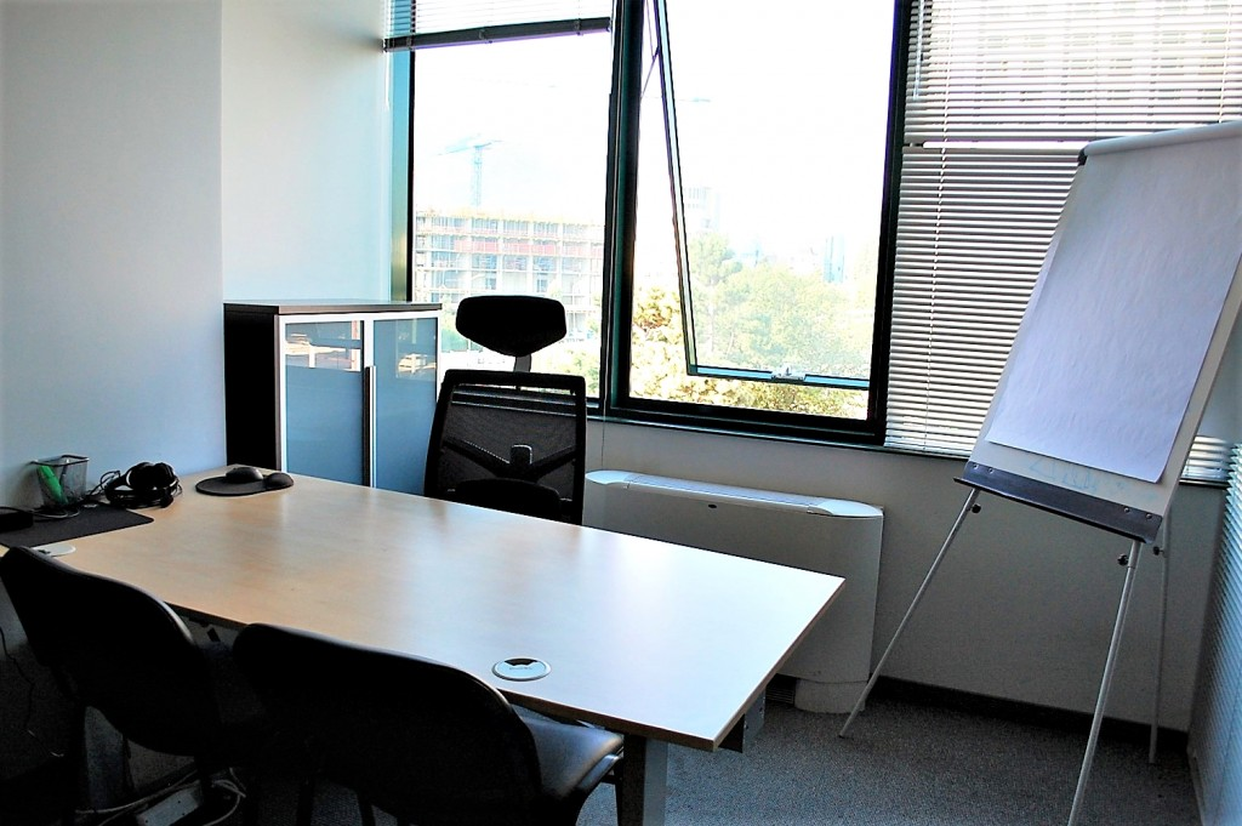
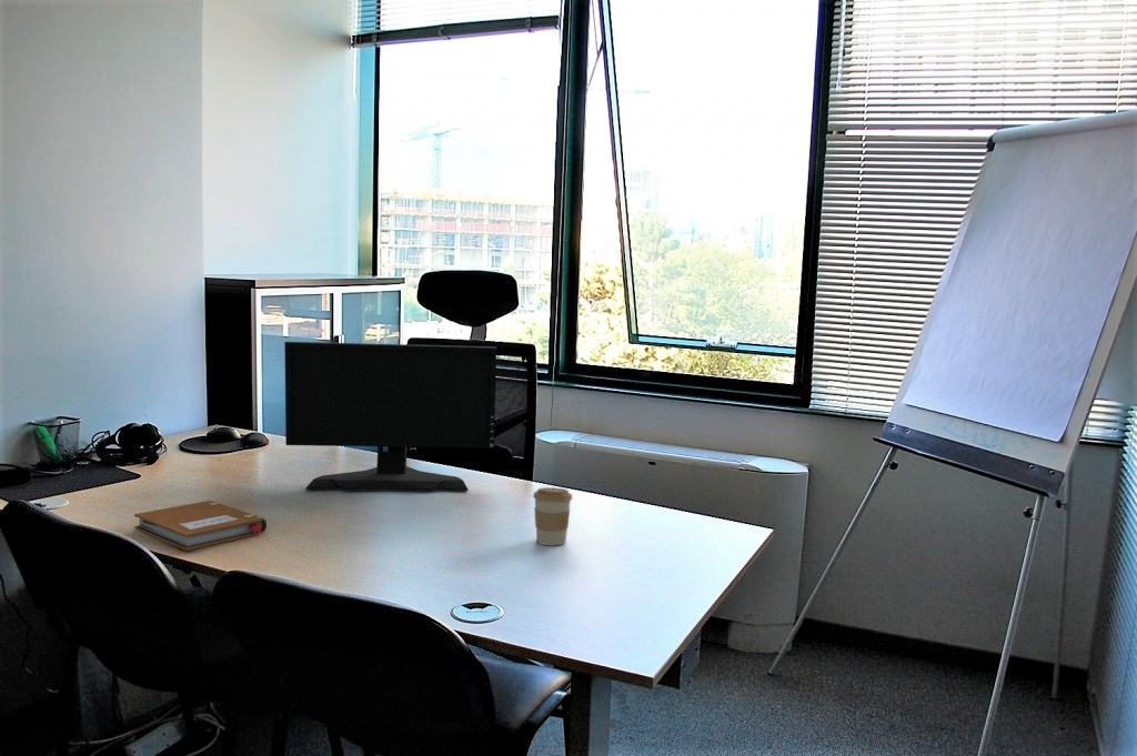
+ notebook [133,500,268,551]
+ coffee cup [532,486,574,546]
+ computer monitor [283,341,497,492]
